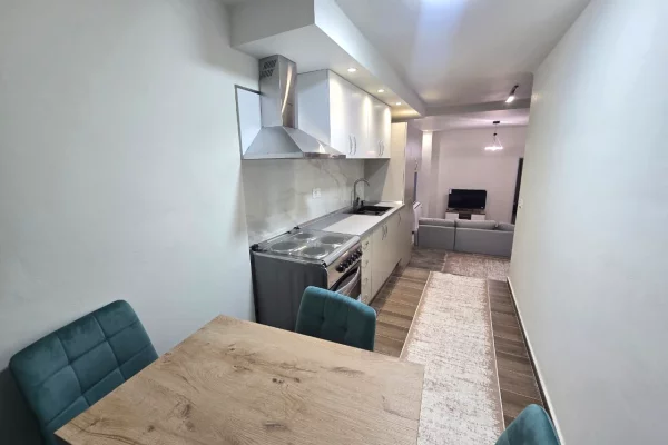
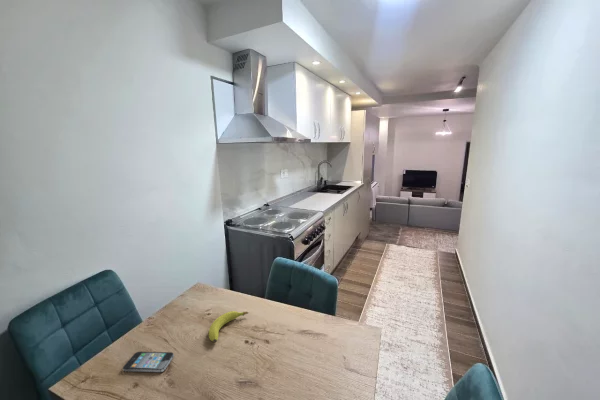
+ fruit [208,310,249,343]
+ smartphone [122,351,175,373]
